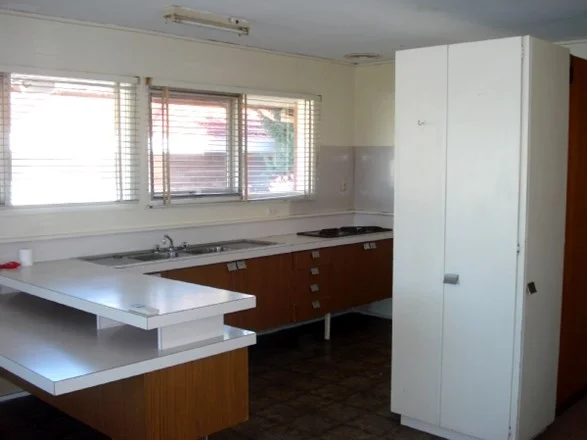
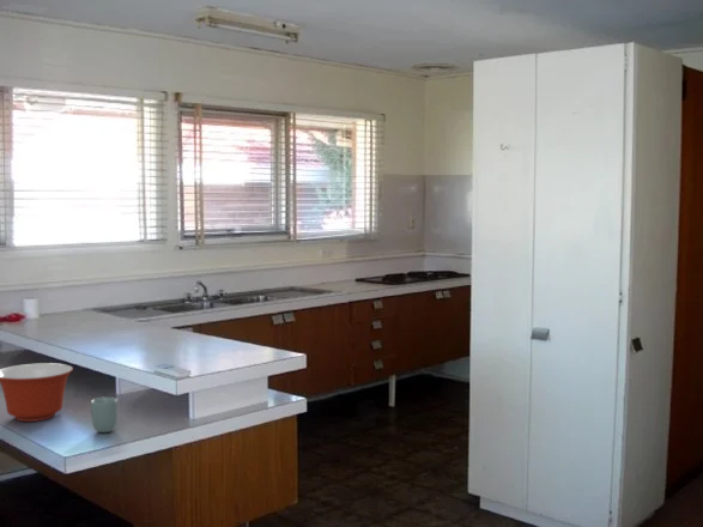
+ mixing bowl [0,362,74,423]
+ cup [90,396,119,434]
